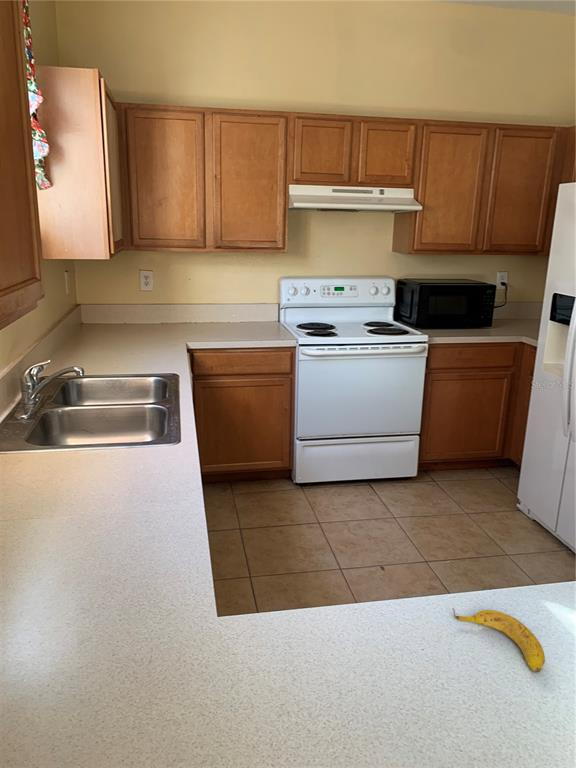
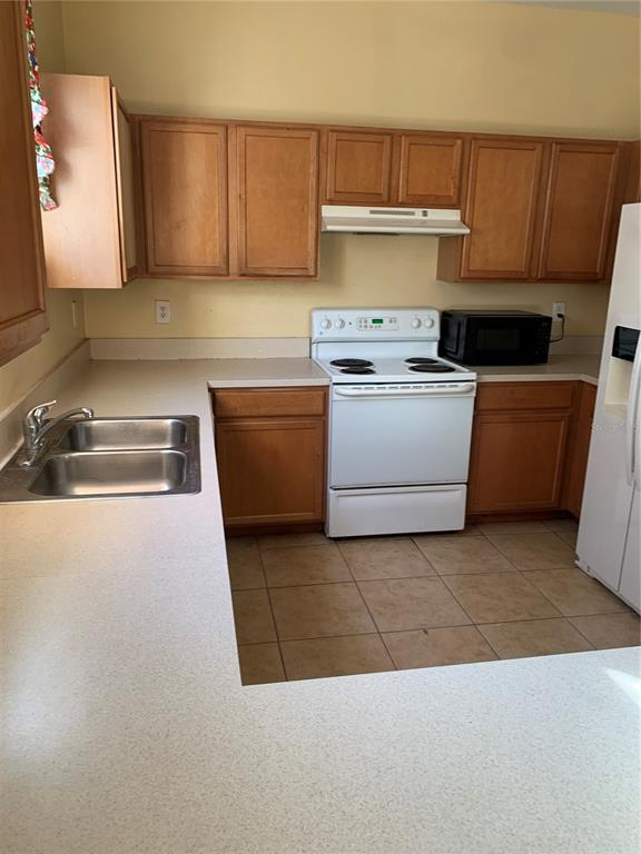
- banana [452,607,546,673]
